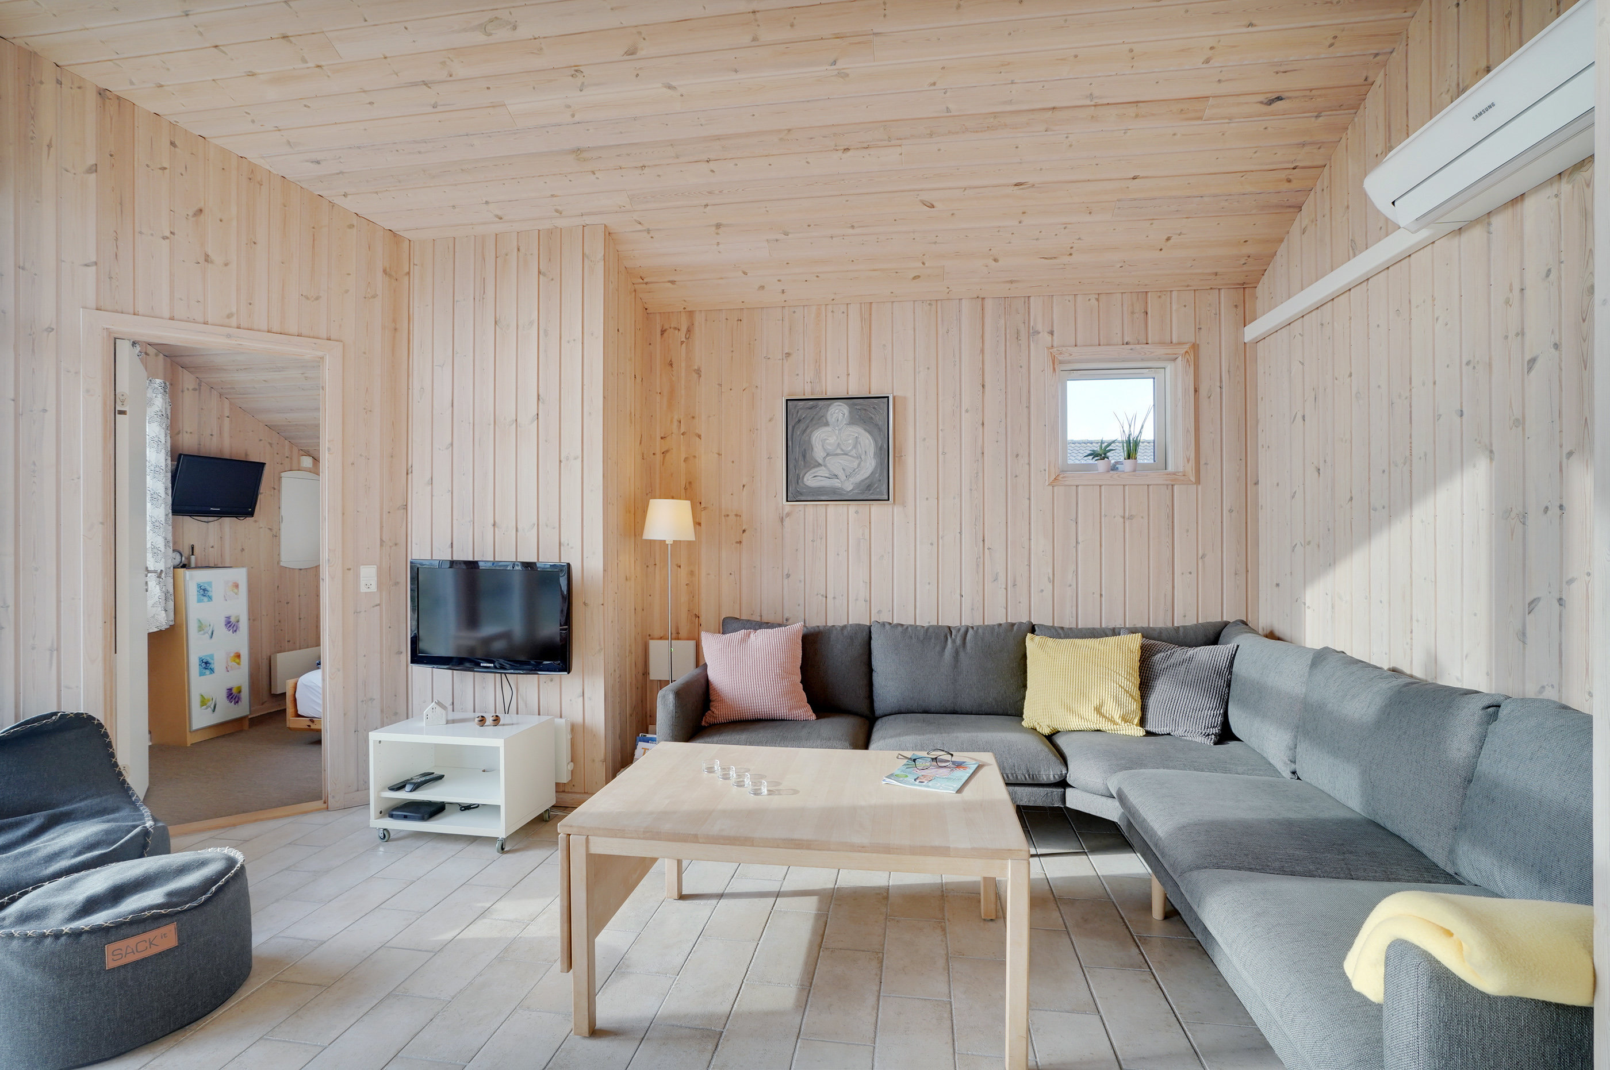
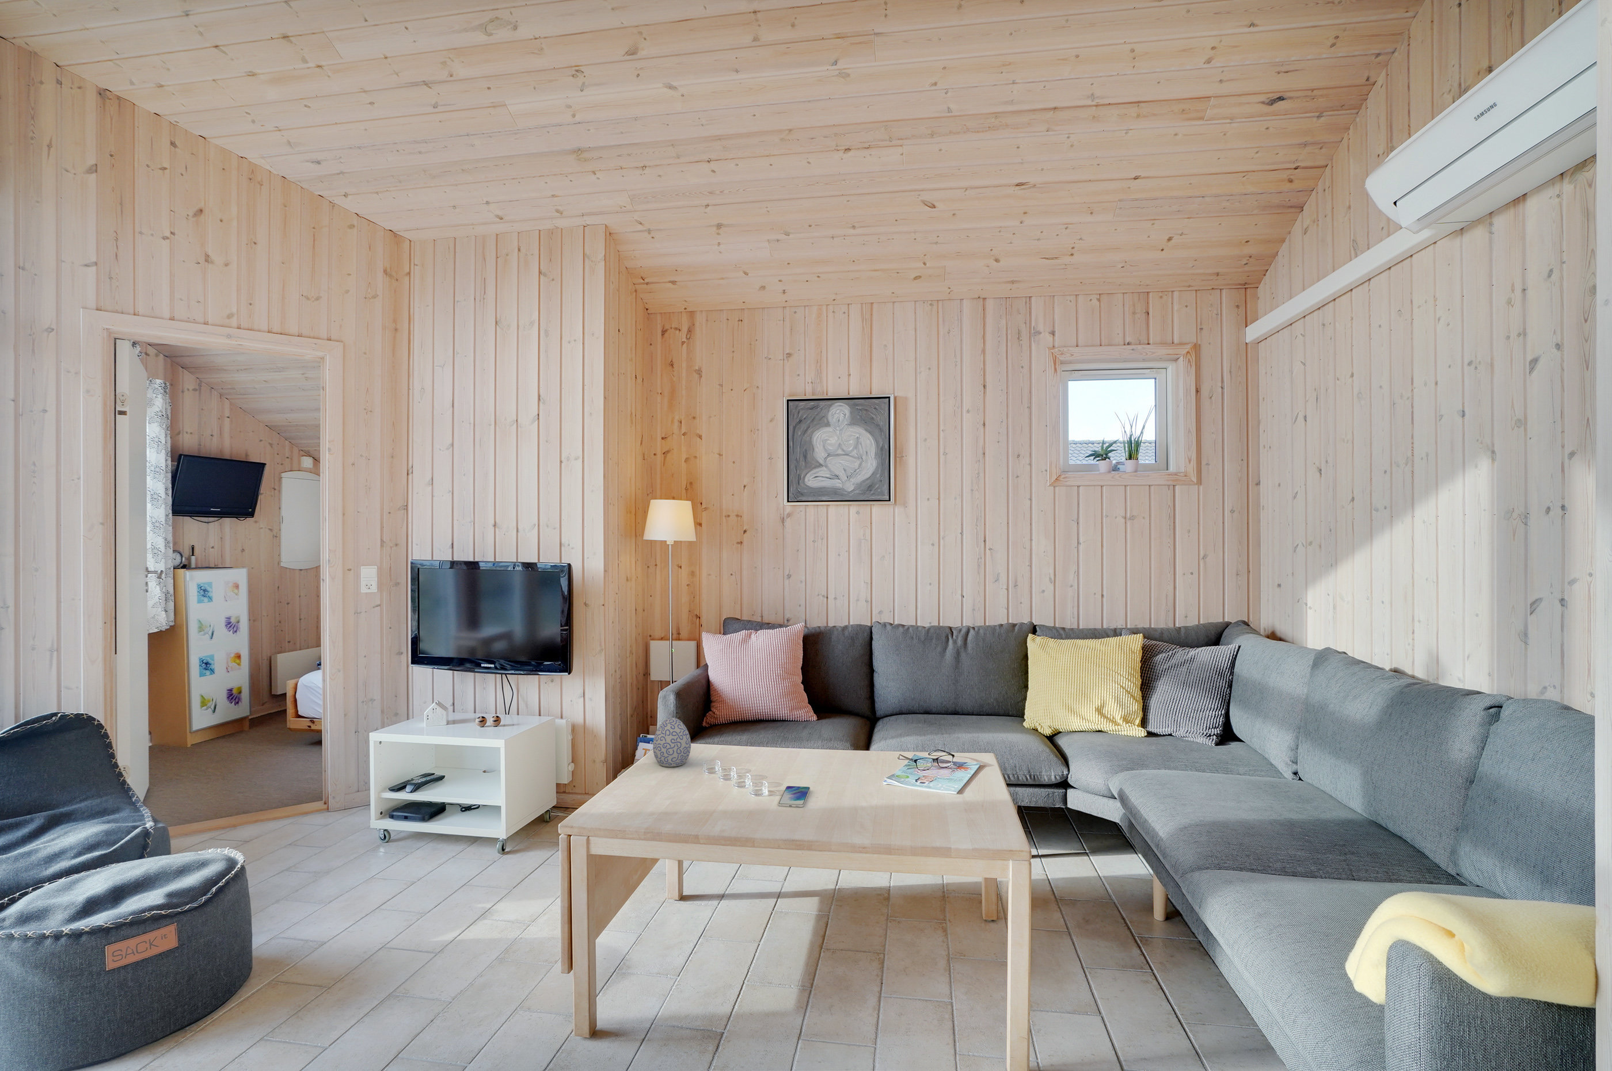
+ smartphone [777,785,811,808]
+ decorative egg [652,717,691,767]
